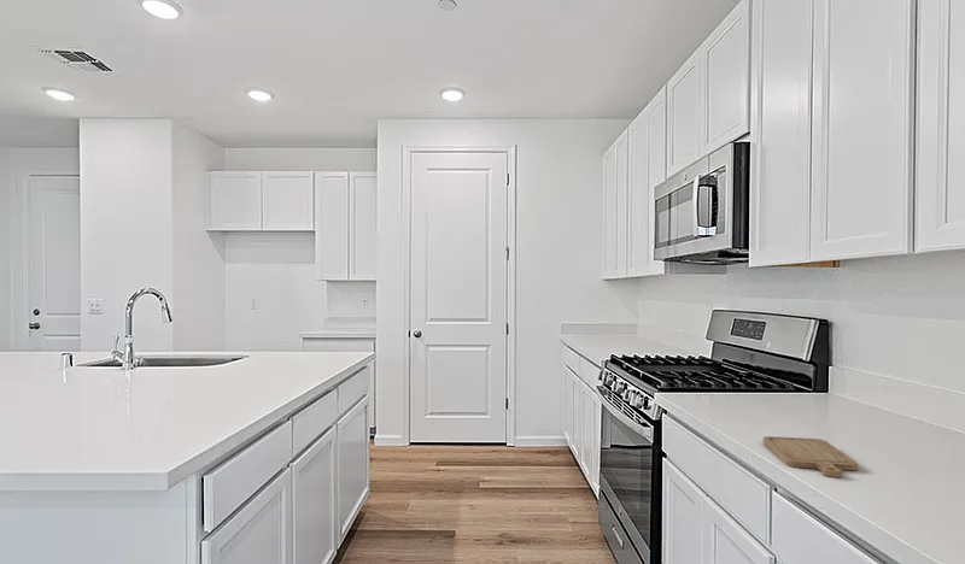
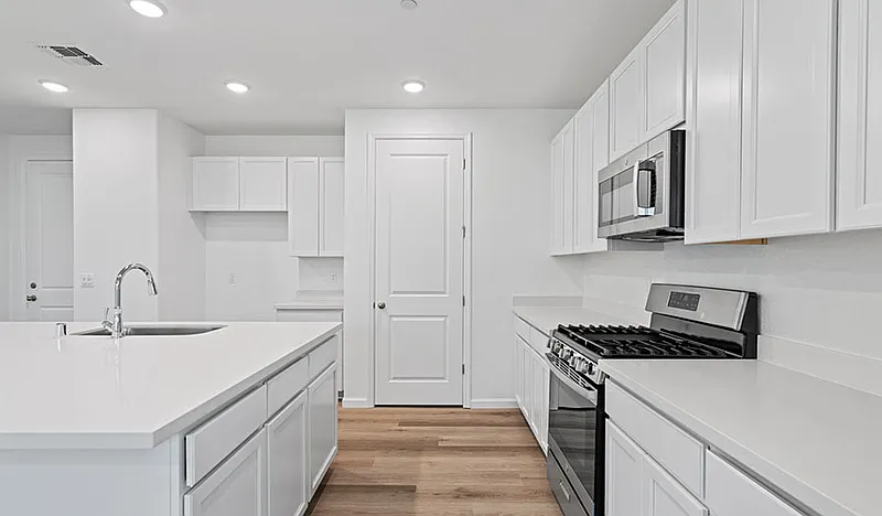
- chopping board [762,435,859,478]
